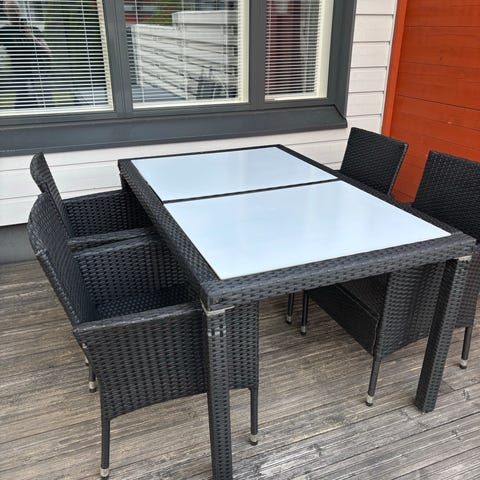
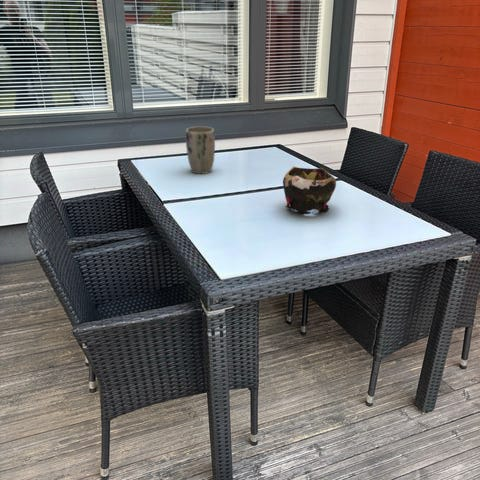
+ decorative bowl [282,165,337,215]
+ plant pot [185,126,216,175]
